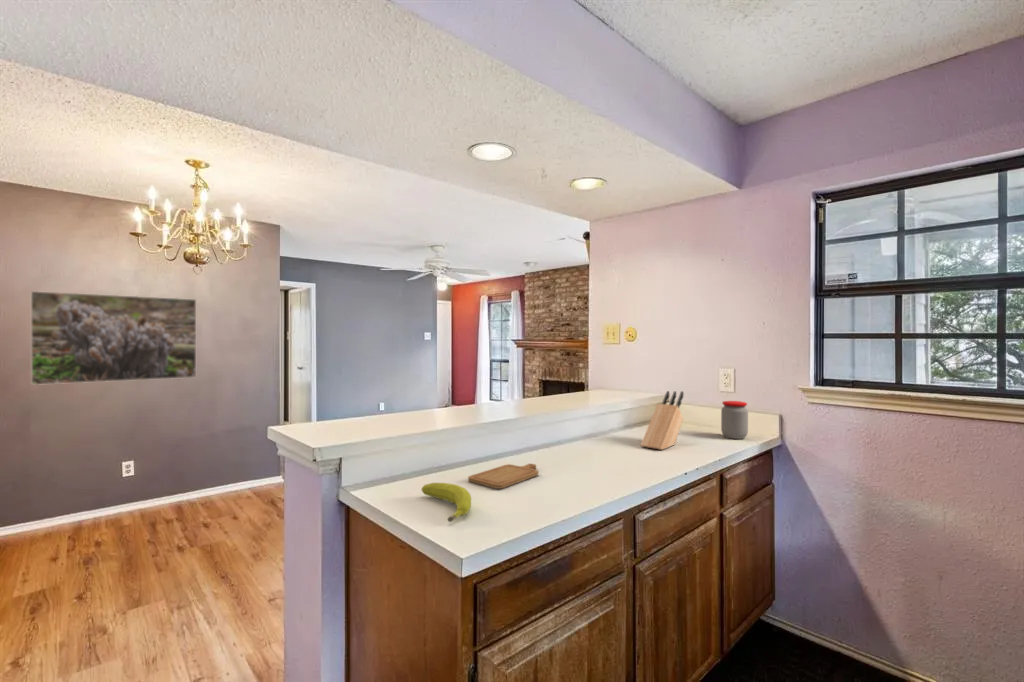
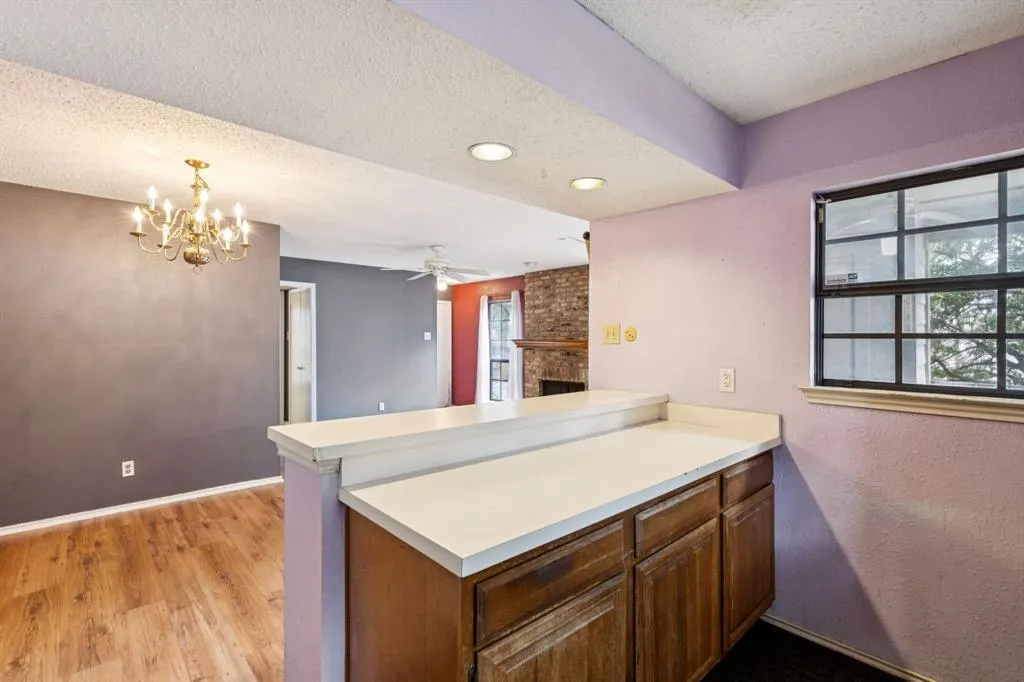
- fruit [421,482,472,523]
- jar [720,400,749,440]
- chopping board [467,463,539,490]
- knife block [640,390,685,451]
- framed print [30,290,197,386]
